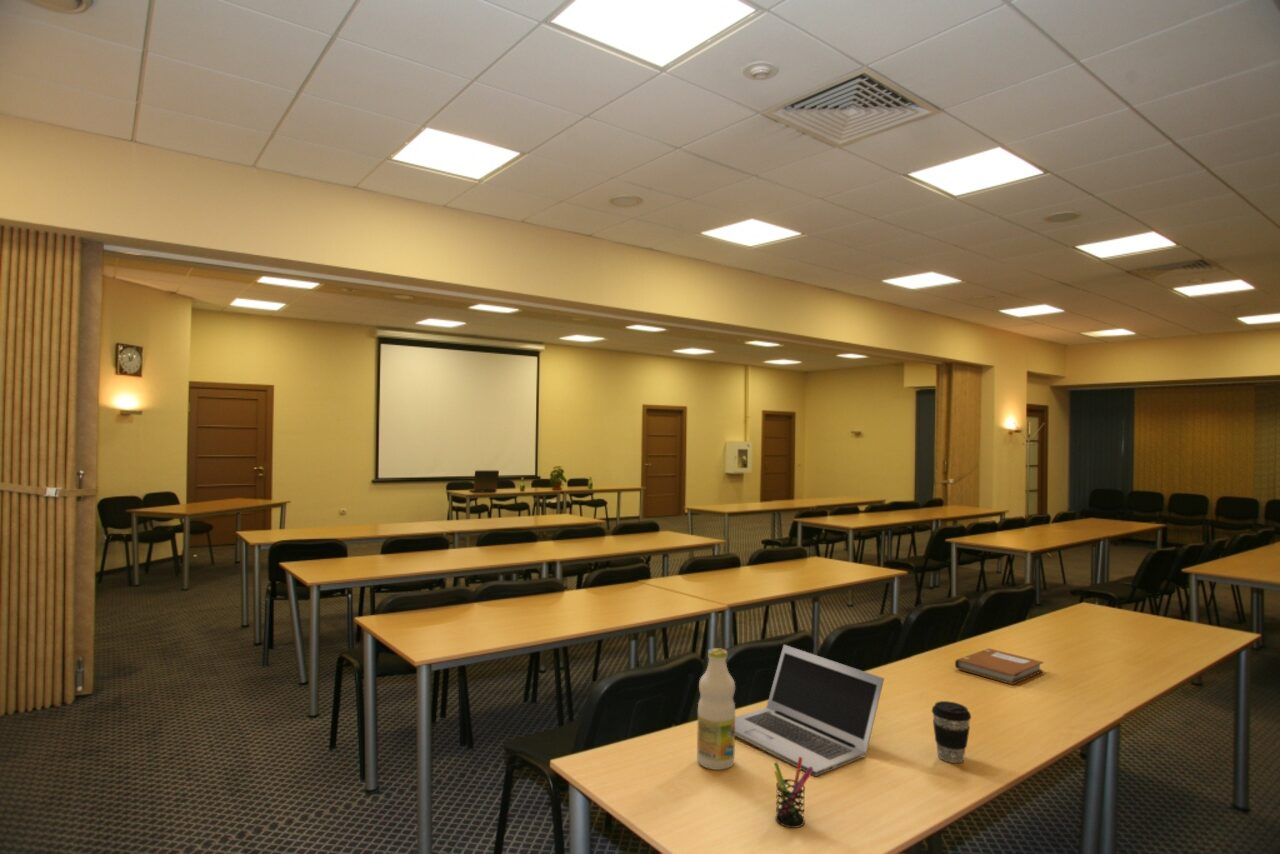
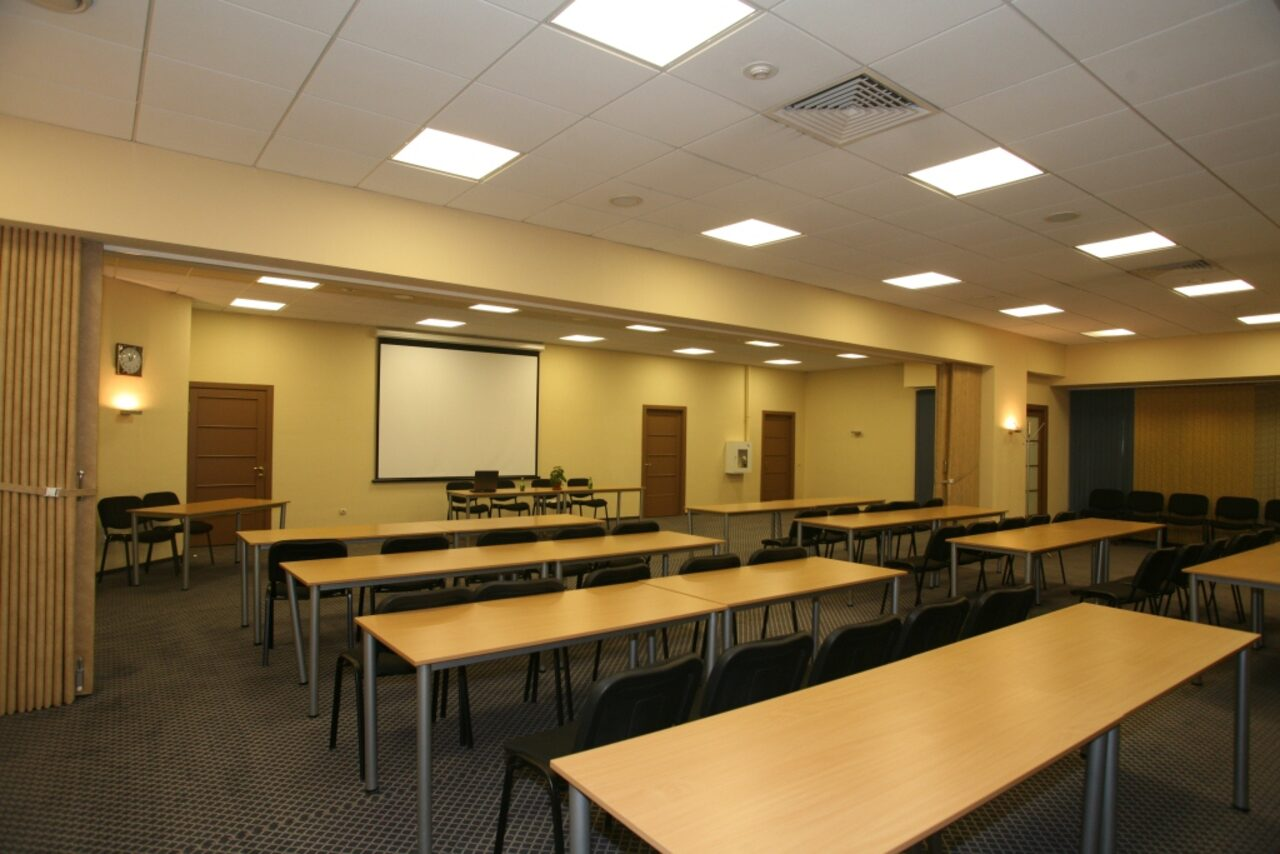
- bottle [696,647,736,771]
- pen holder [773,757,813,829]
- notebook [954,648,1044,686]
- coffee cup [931,700,972,764]
- laptop [735,644,885,778]
